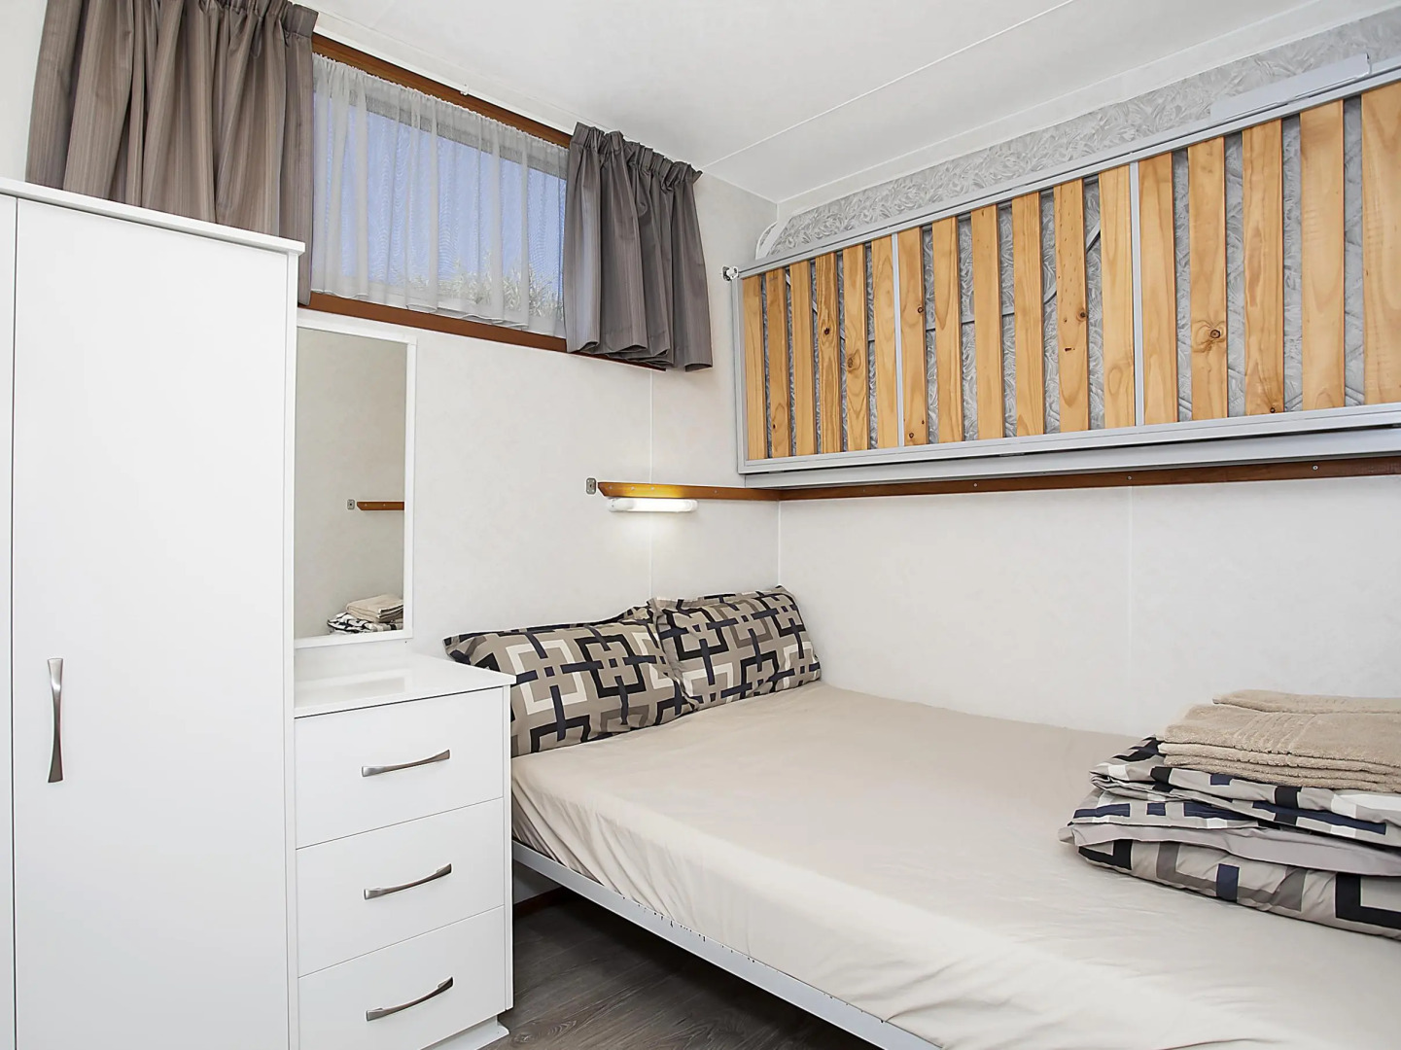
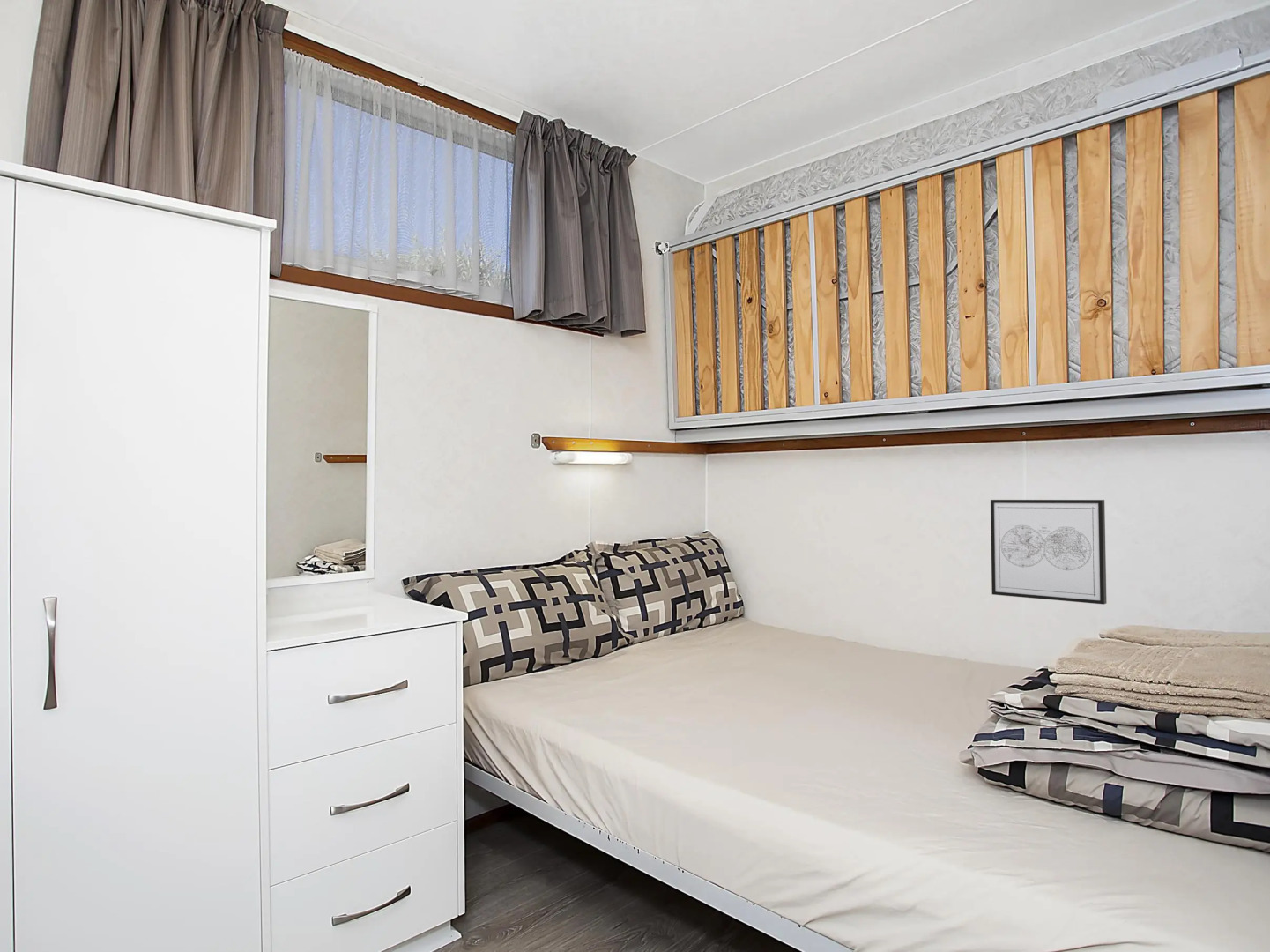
+ wall art [990,499,1108,606]
